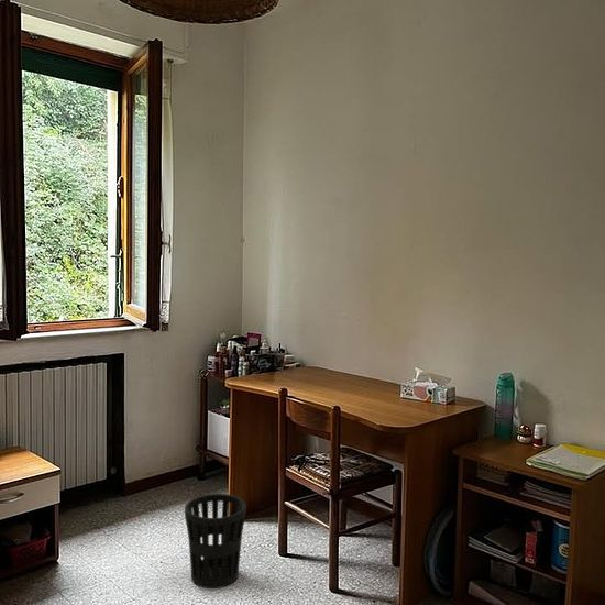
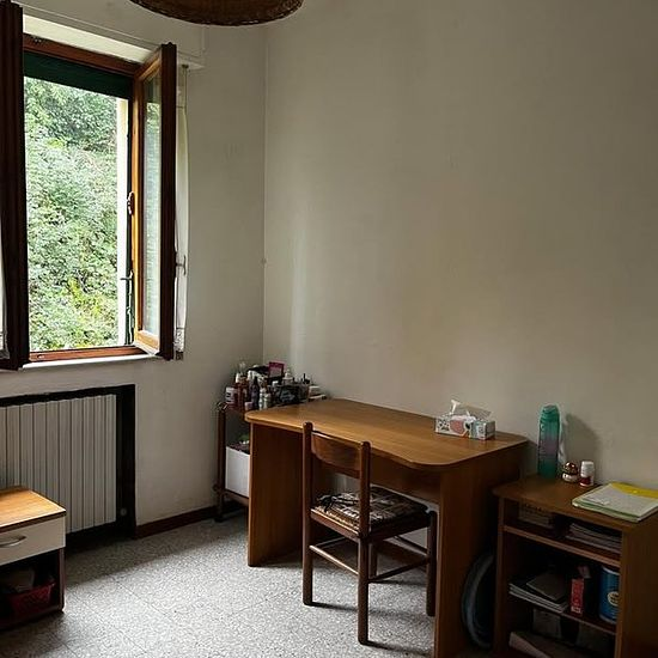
- wastebasket [184,493,248,590]
